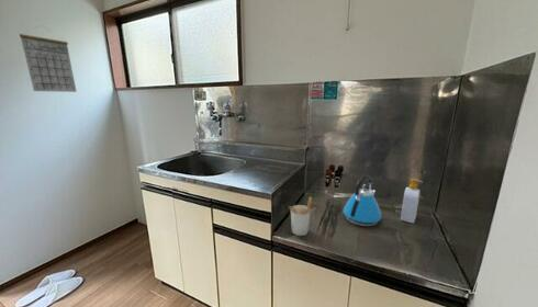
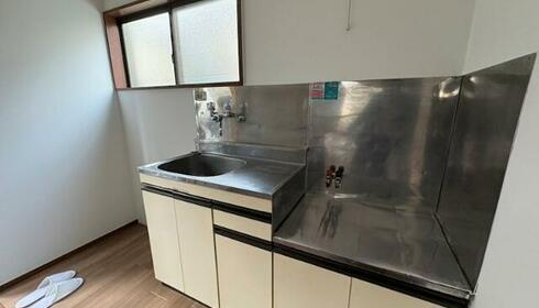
- soap bottle [400,178,424,225]
- kettle [343,174,383,227]
- calendar [19,24,78,93]
- utensil holder [288,196,317,237]
